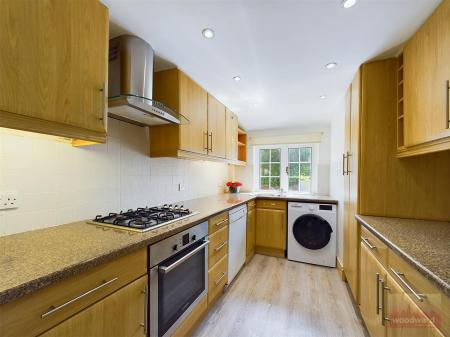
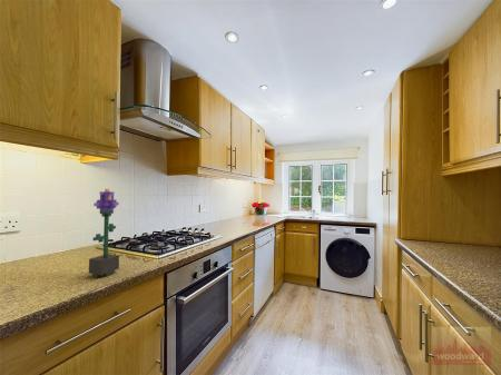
+ potted flower [88,188,120,278]
